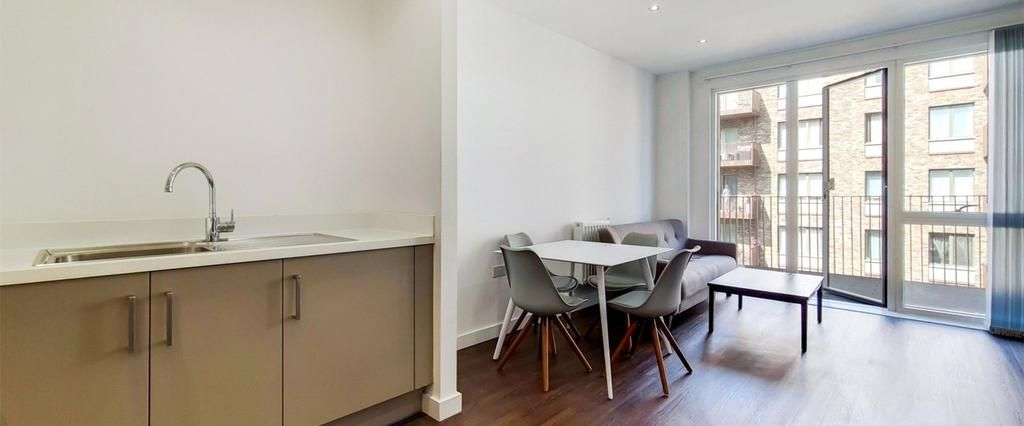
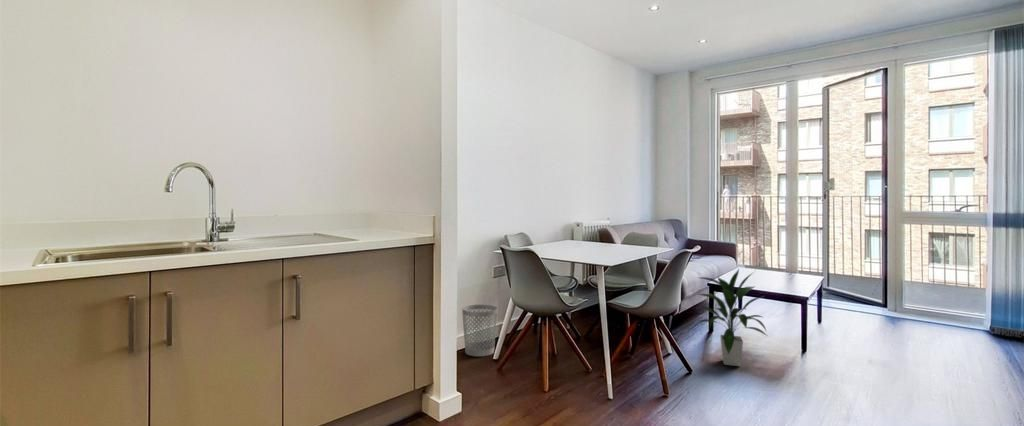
+ wastebasket [461,304,499,357]
+ indoor plant [694,268,768,367]
